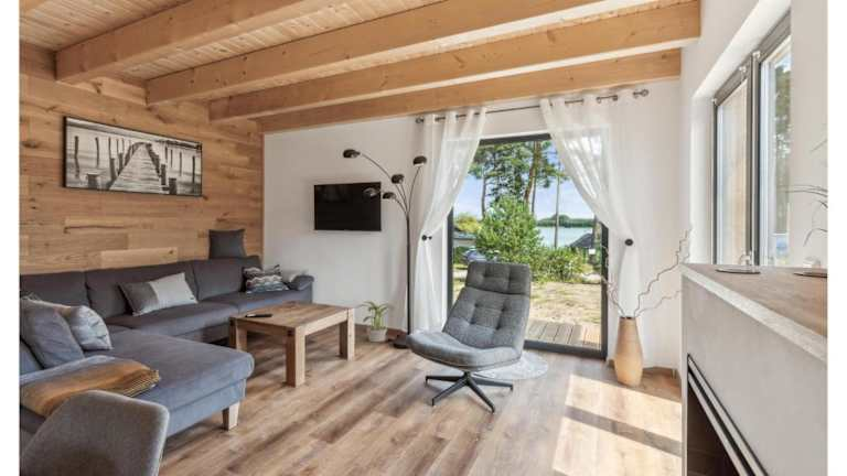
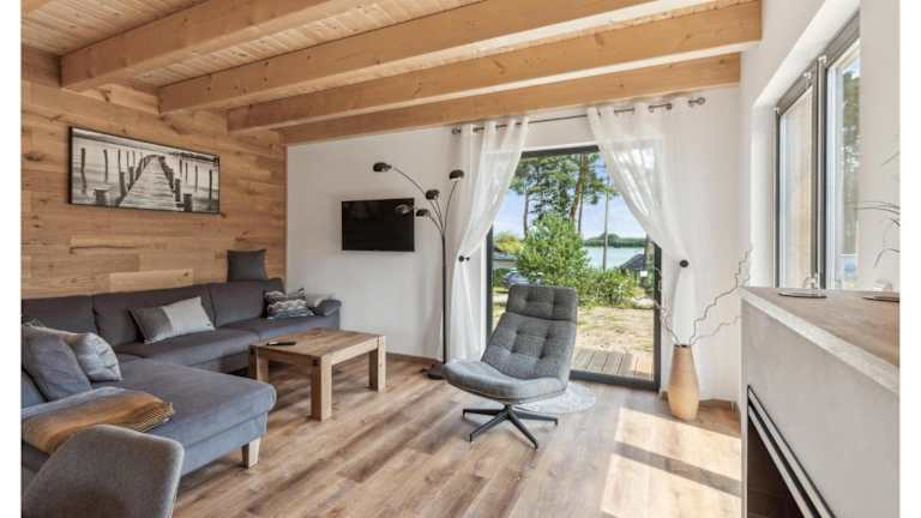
- potted plant [354,301,400,343]
